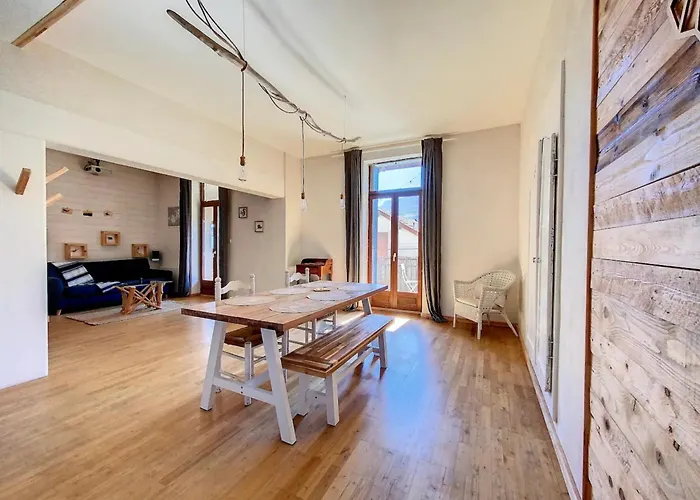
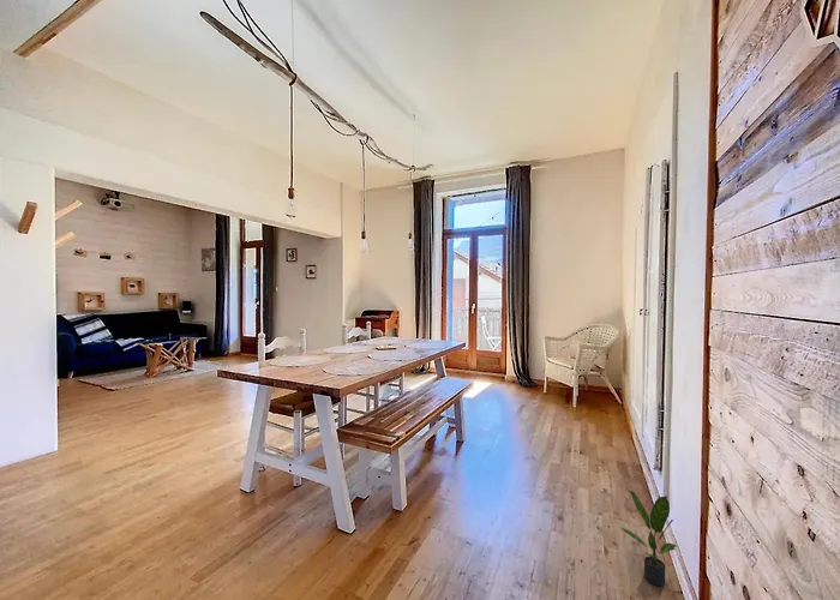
+ potted plant [618,488,678,587]
